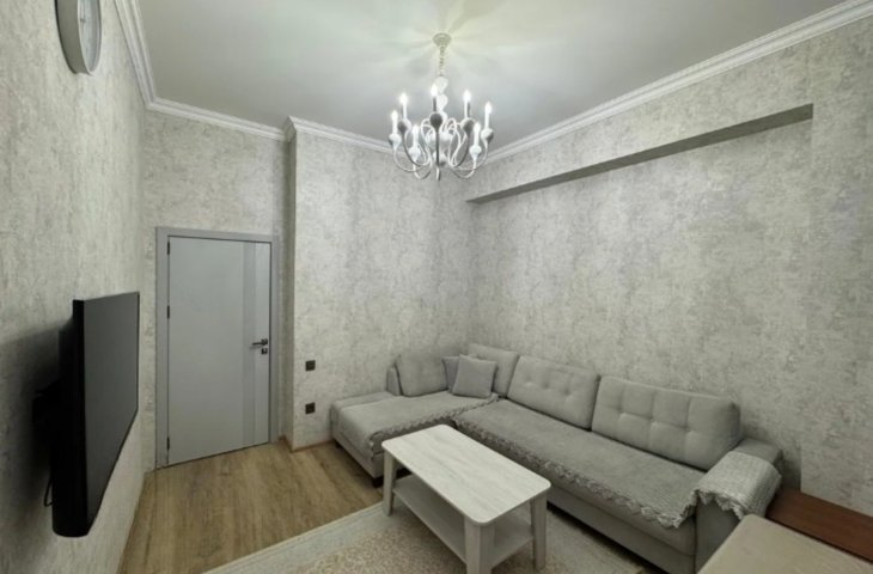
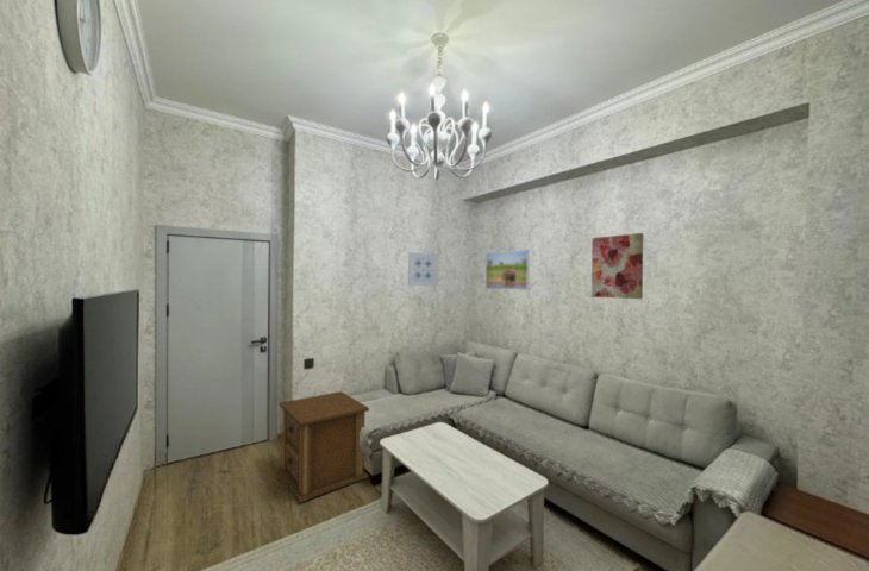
+ wall art [590,232,644,300]
+ side table [277,390,370,503]
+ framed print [484,249,531,291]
+ wall art [407,251,438,287]
